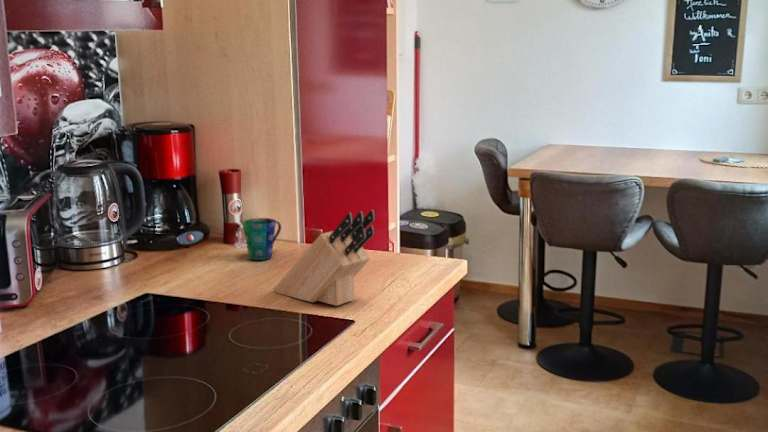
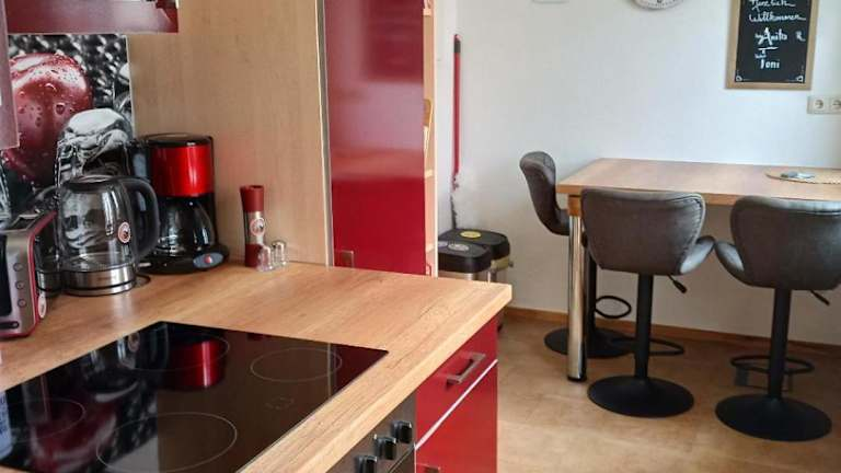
- cup [241,217,282,261]
- knife block [273,209,376,307]
